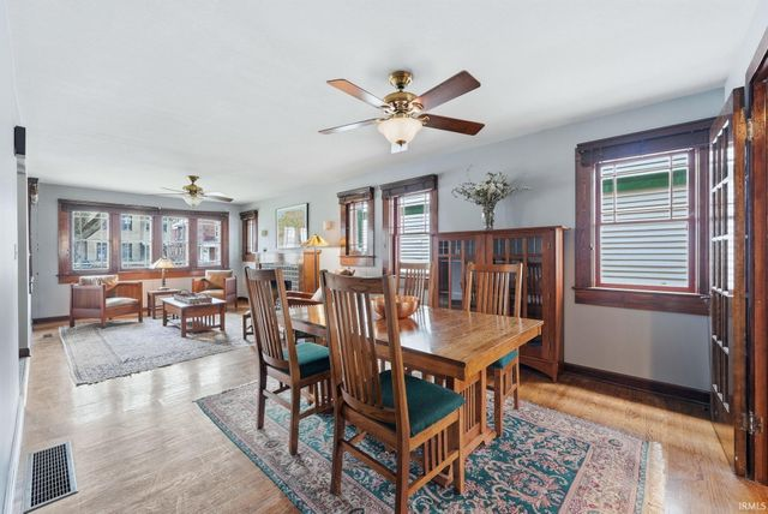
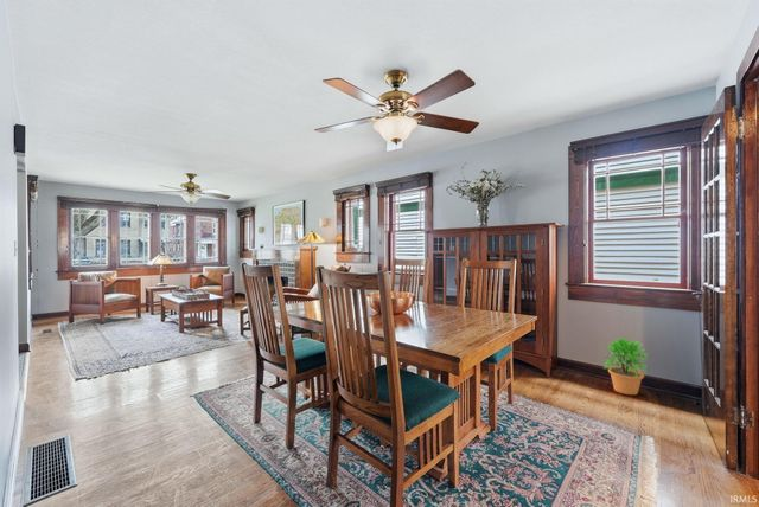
+ potted plant [602,338,650,396]
